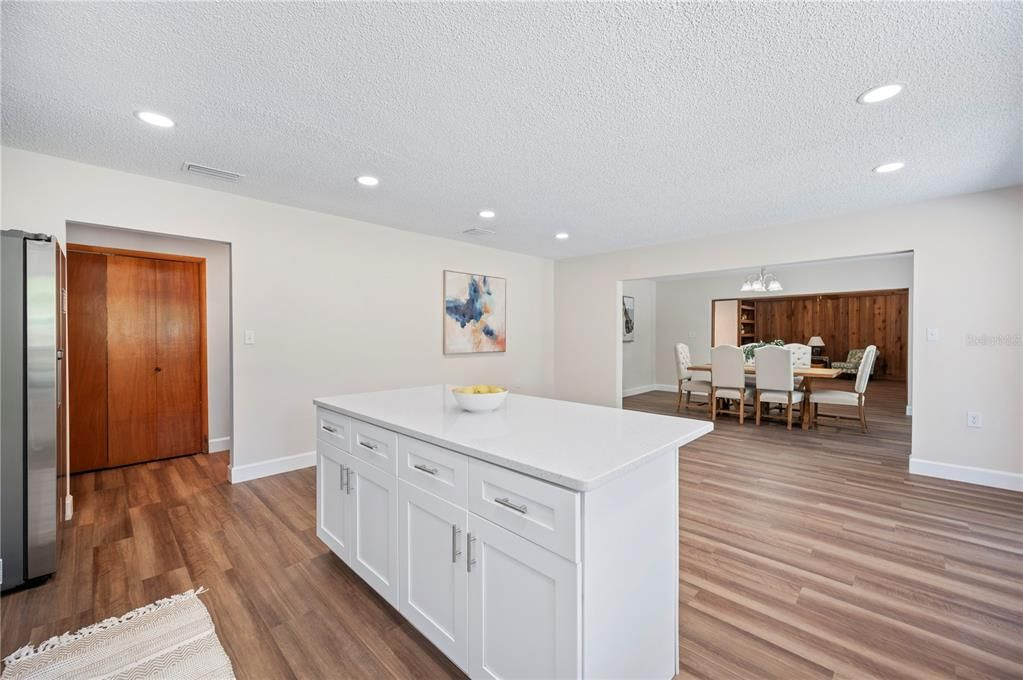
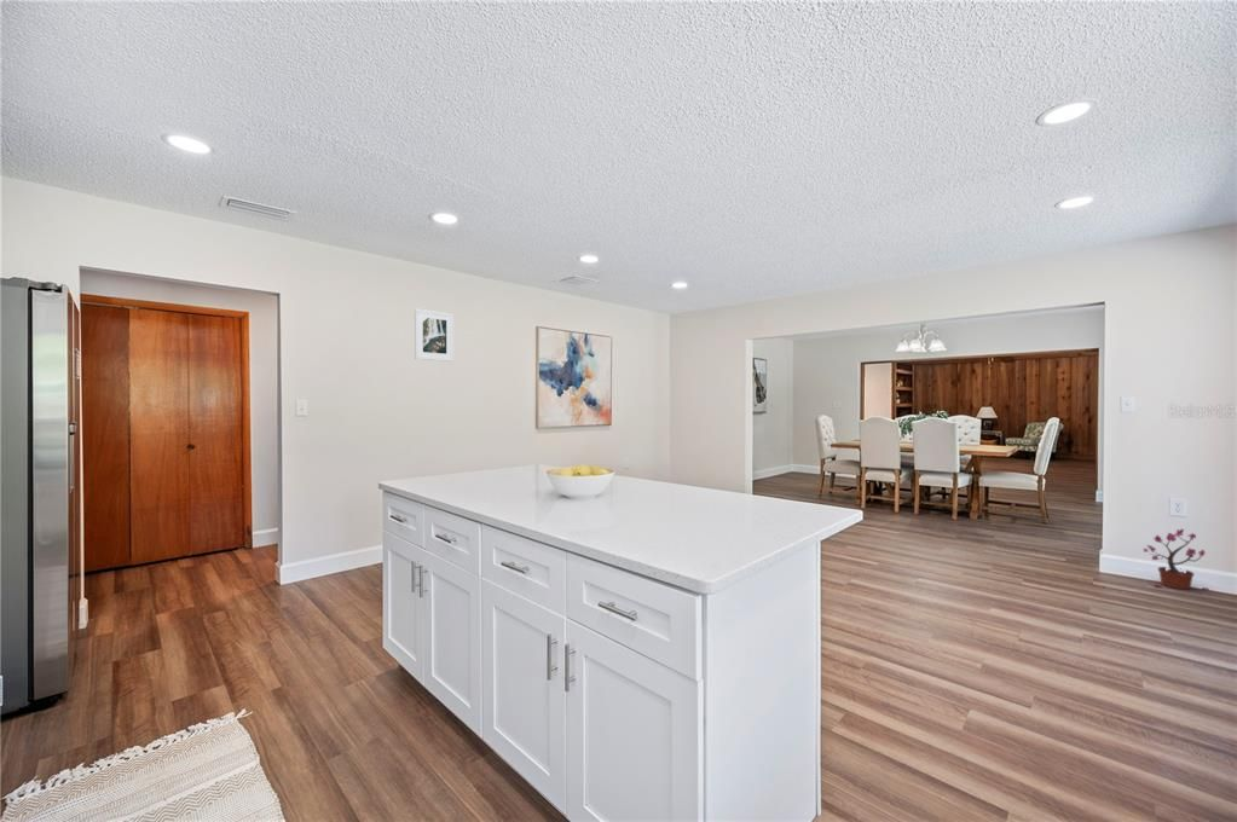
+ potted plant [1143,528,1210,591]
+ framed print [414,308,455,363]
